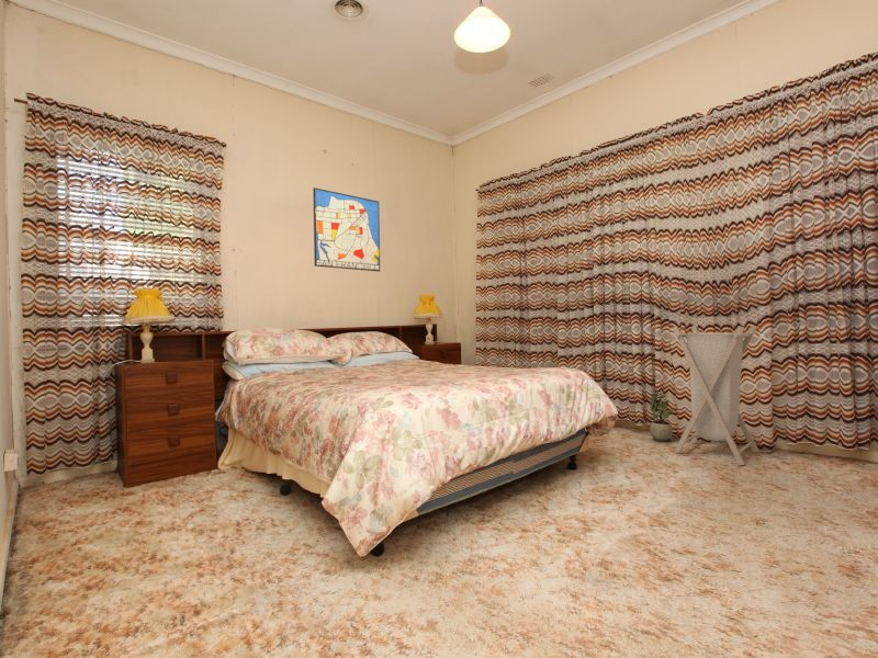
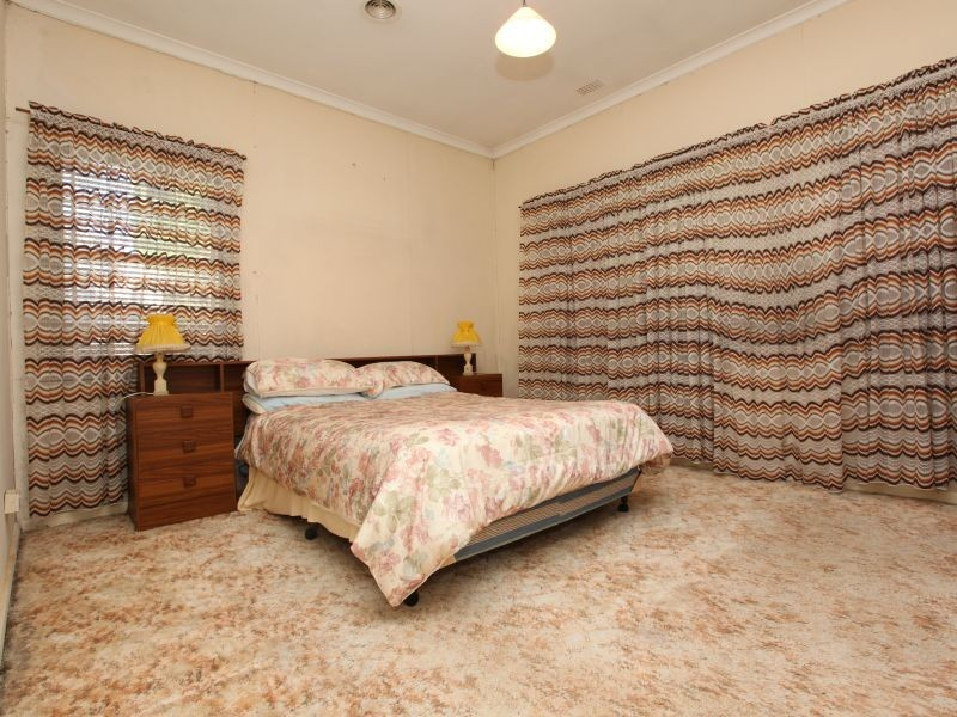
- potted plant [649,390,674,443]
- laundry hamper [672,325,759,466]
- wall art [312,186,381,273]
